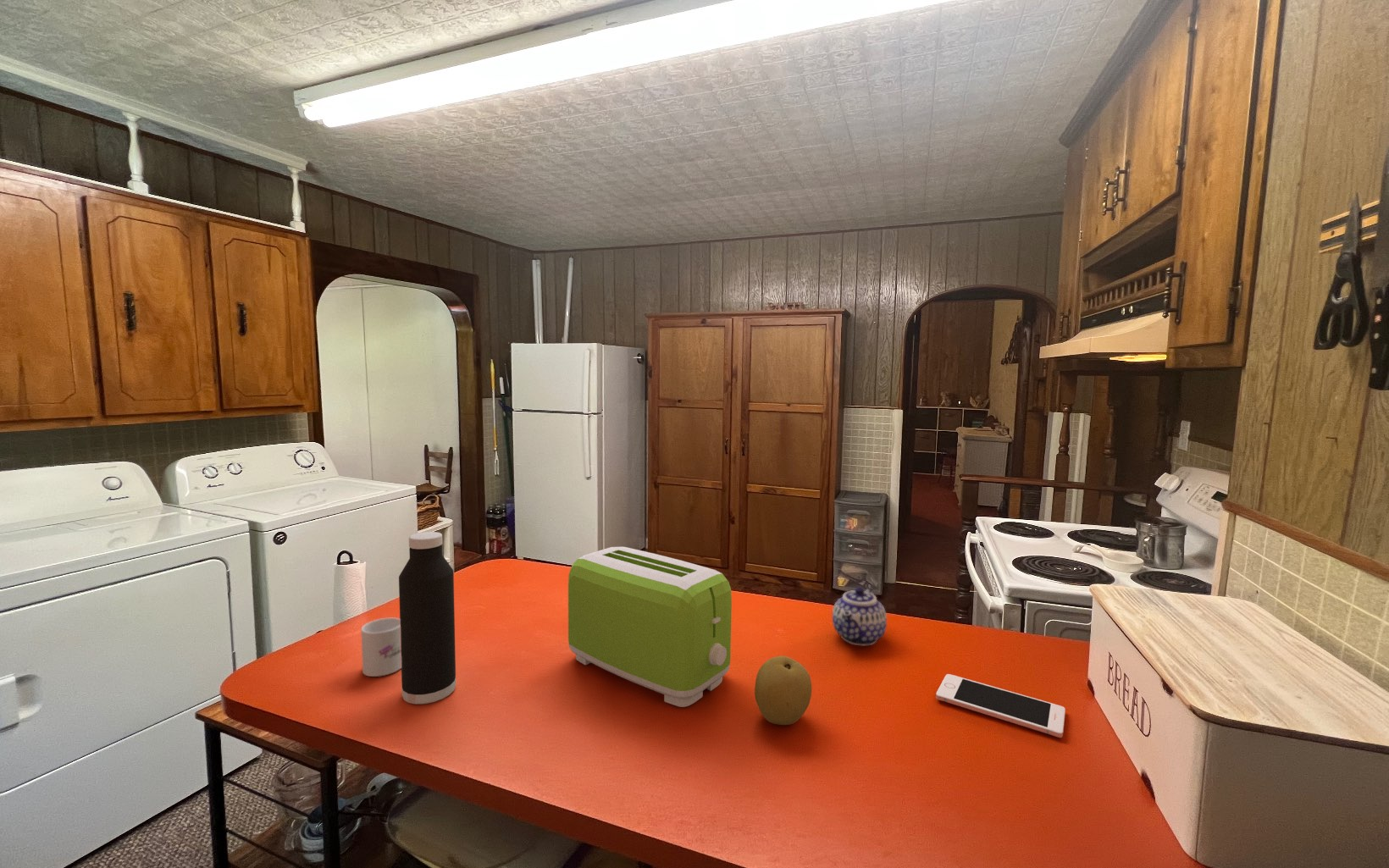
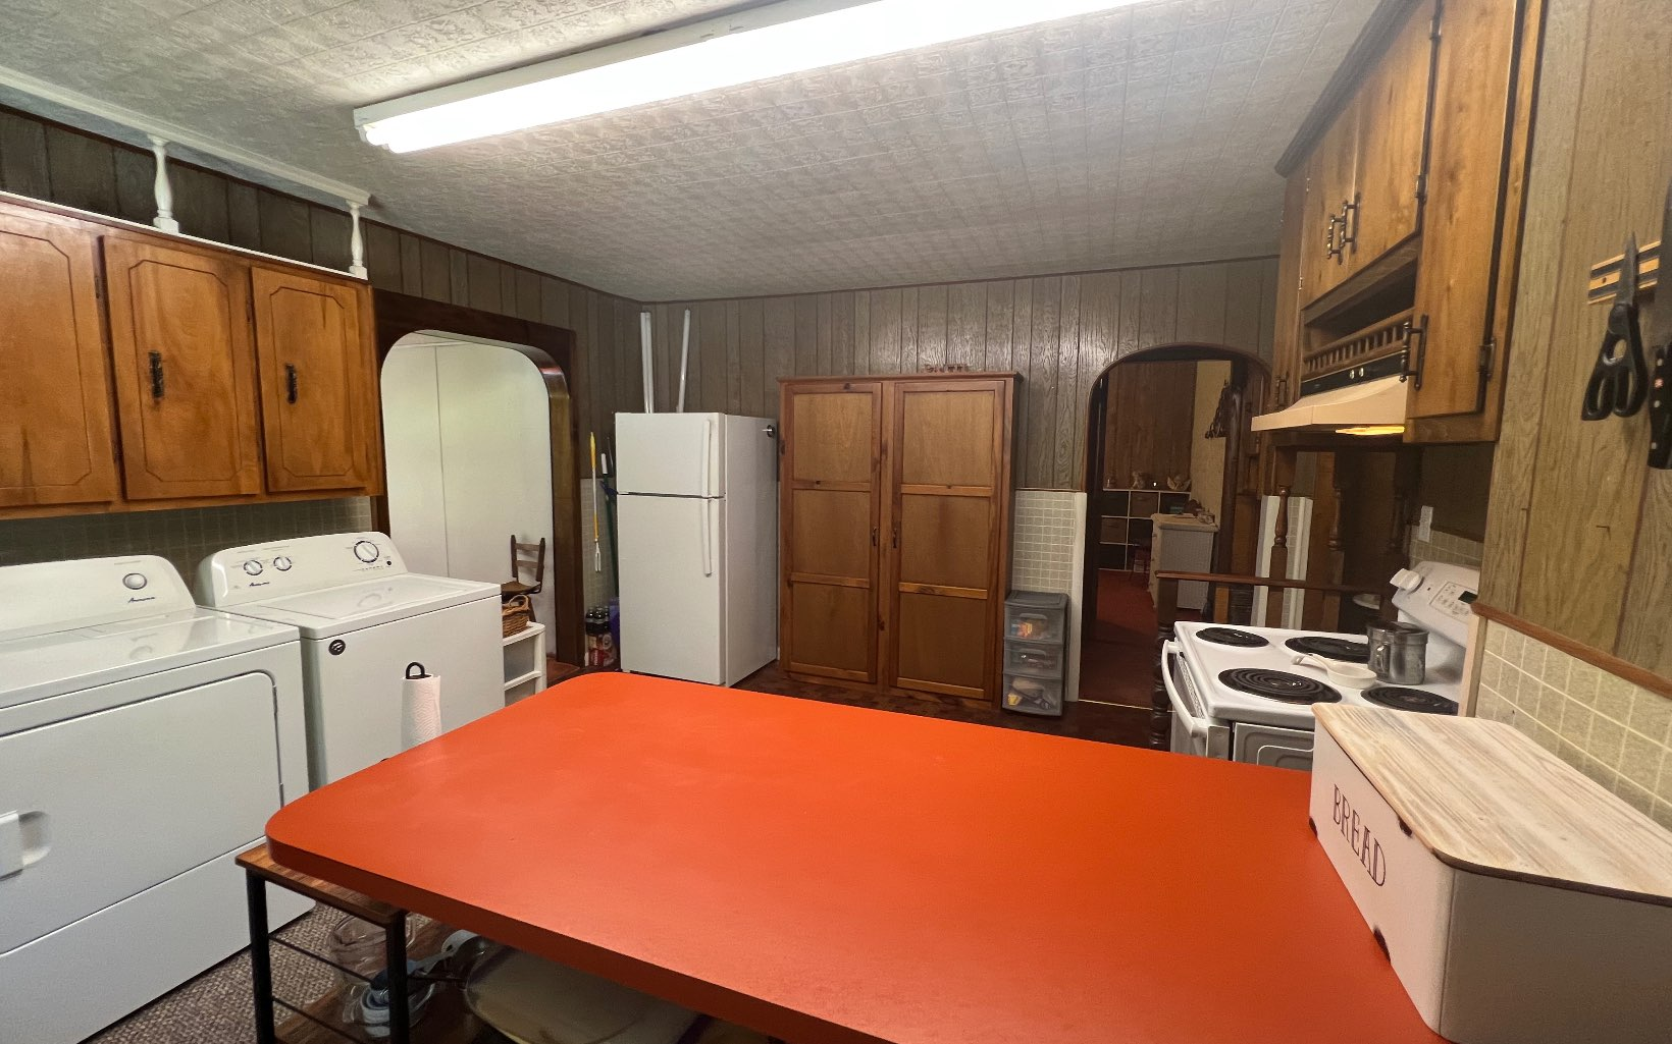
- toaster [567,546,733,708]
- mug [360,617,401,677]
- teapot [832,586,888,646]
- cell phone [935,673,1066,738]
- fruit [754,655,813,726]
- water bottle [398,531,457,705]
